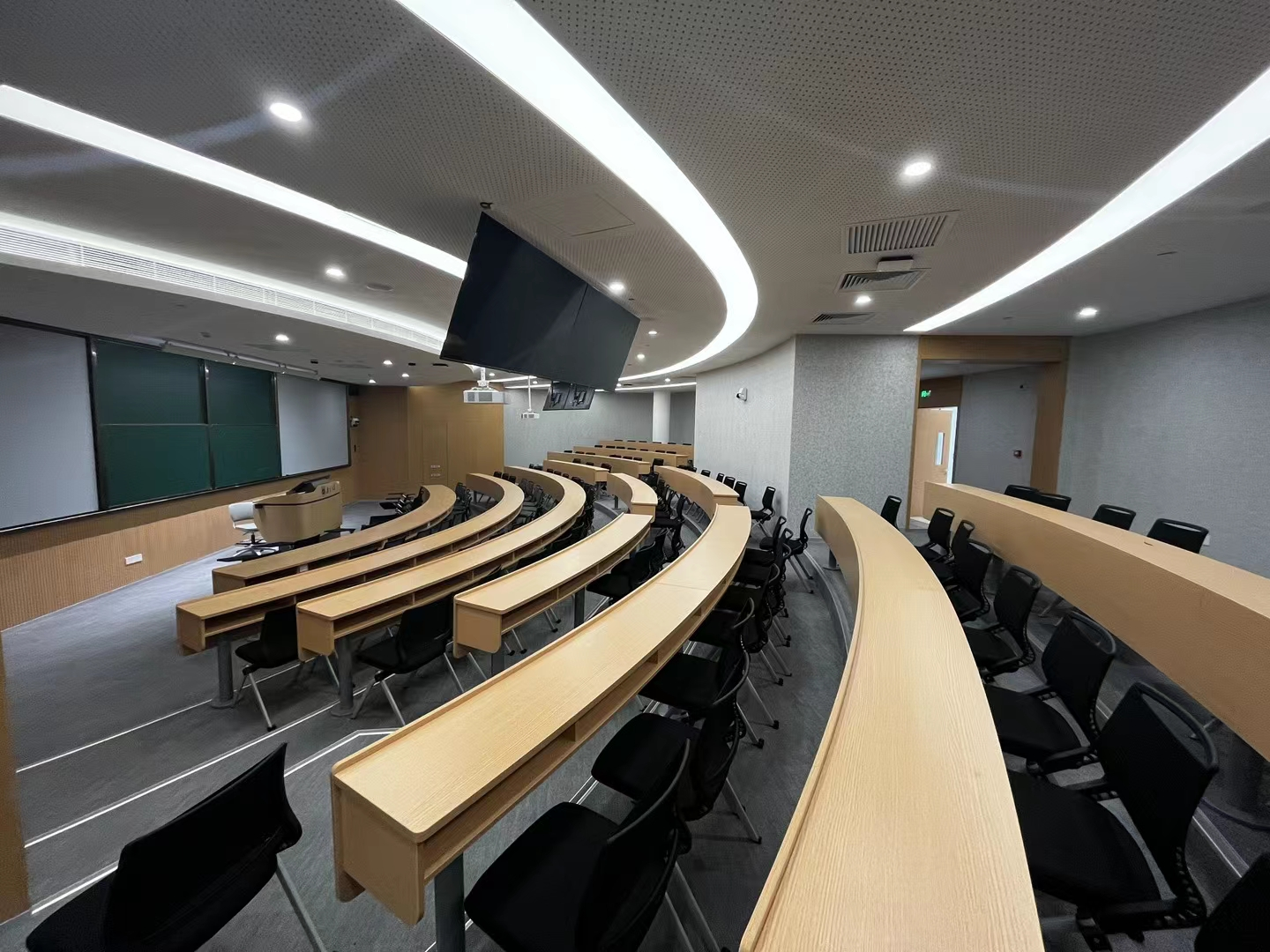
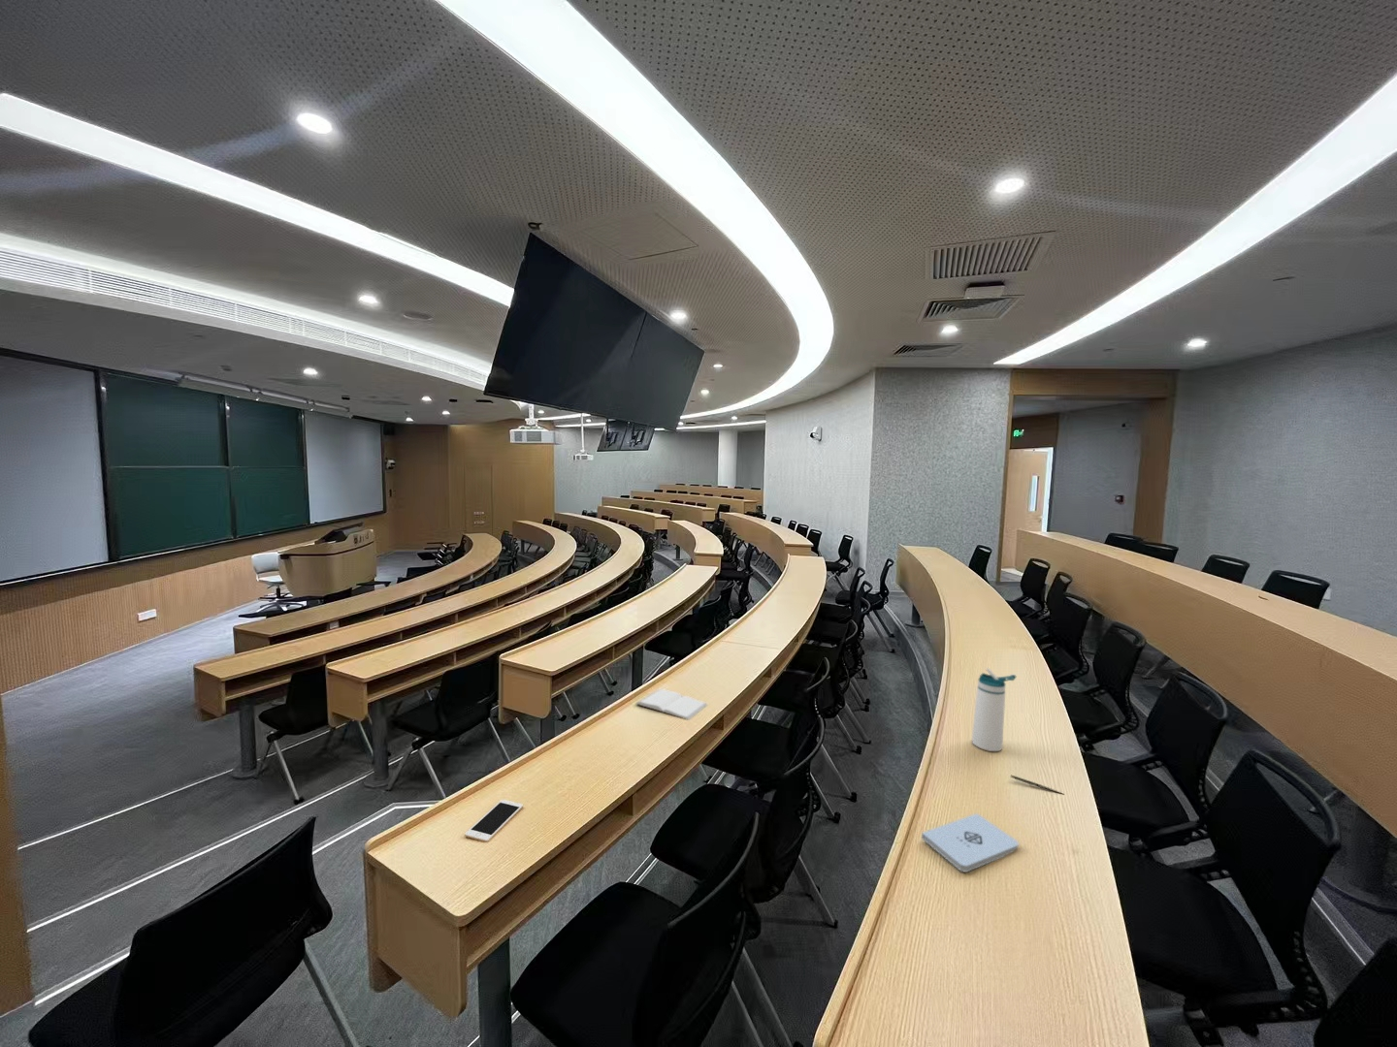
+ pen [1010,774,1064,795]
+ cell phone [464,798,524,842]
+ notepad [921,813,1020,873]
+ book [635,688,708,721]
+ water bottle [971,666,1016,752]
